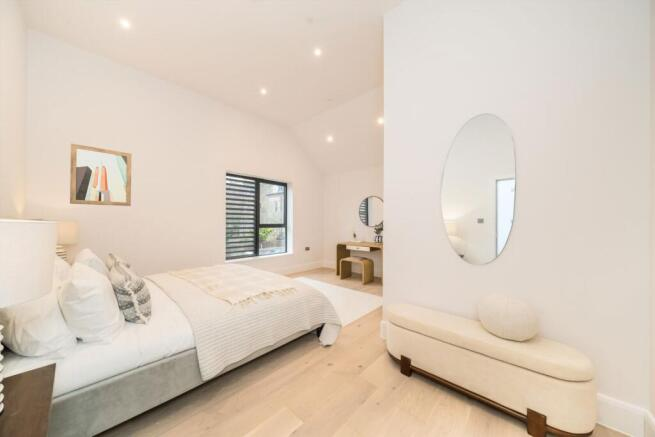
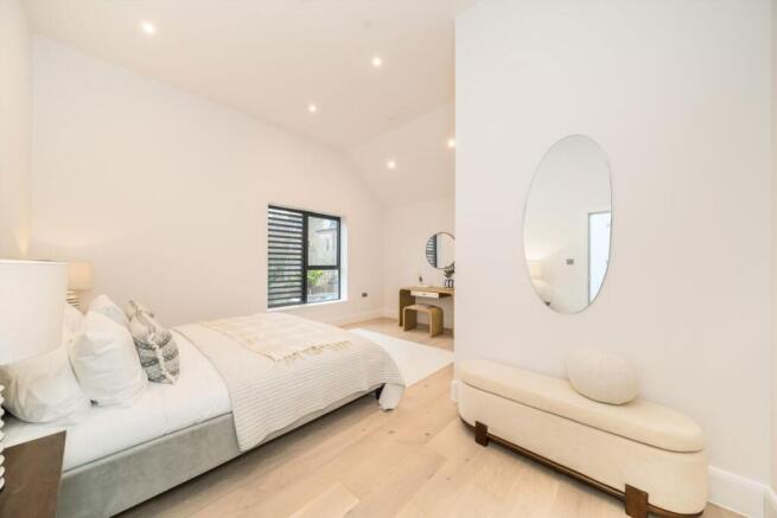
- wall art [69,143,132,207]
